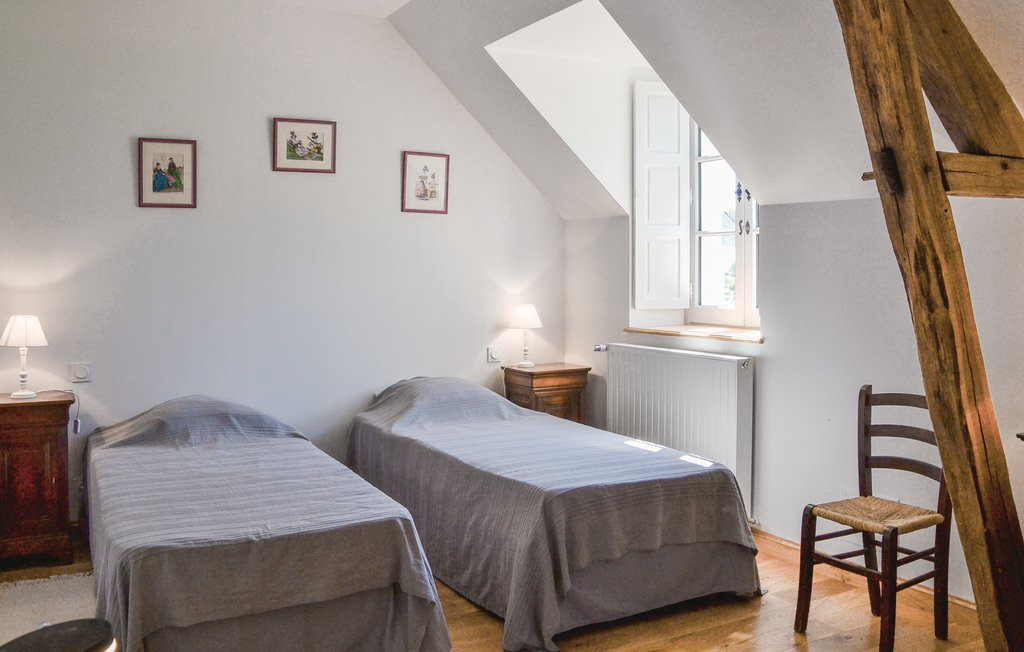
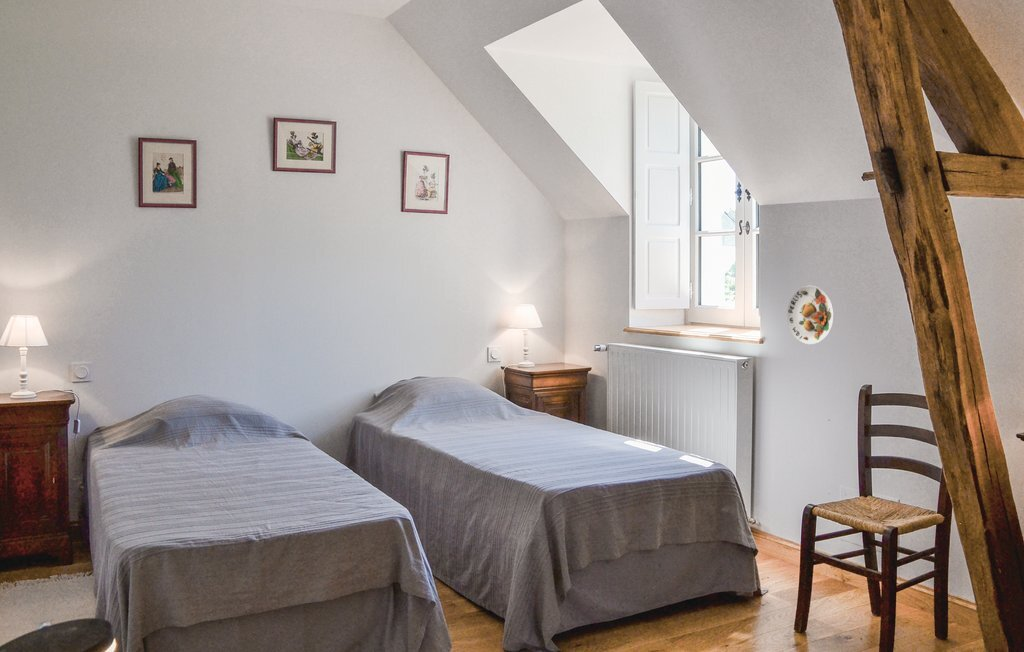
+ decorative plate [786,285,834,345]
